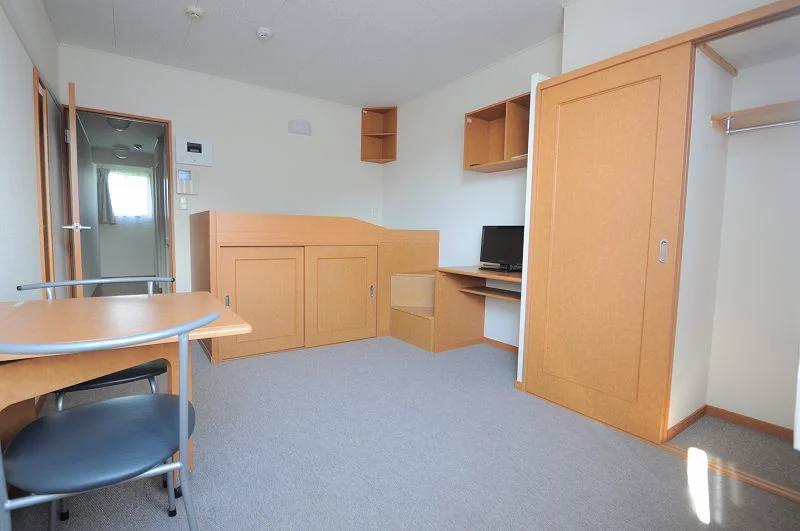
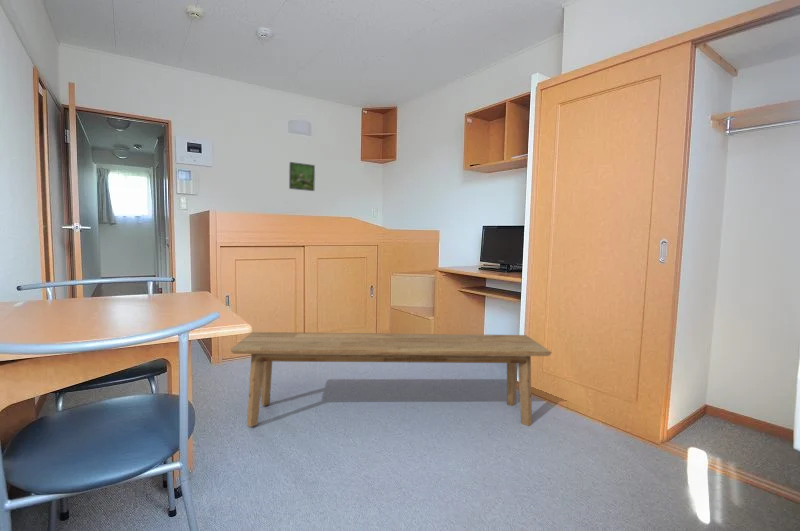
+ bench [230,331,552,428]
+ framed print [288,161,316,192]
